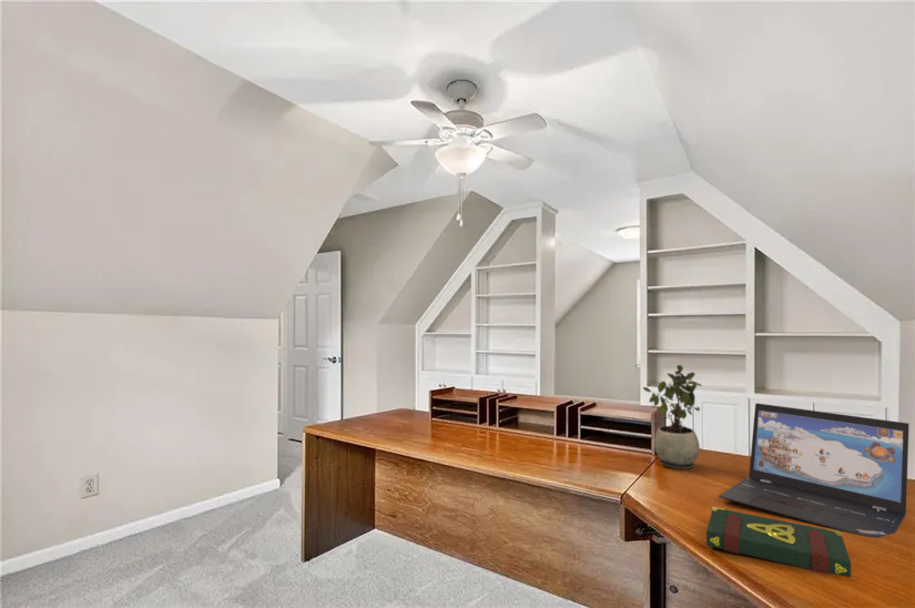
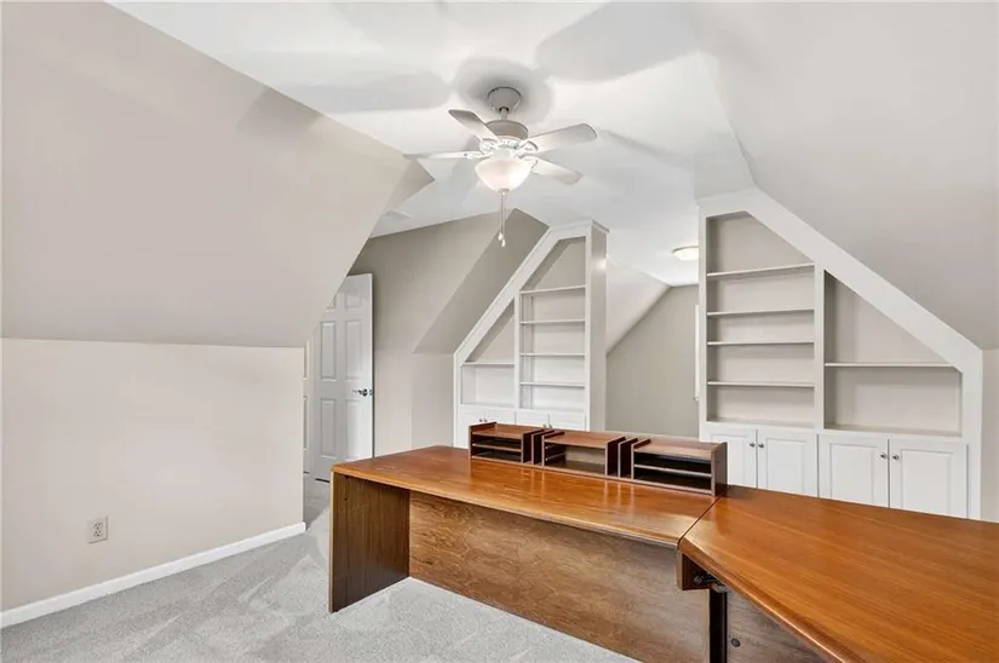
- potted plant [642,364,703,470]
- laptop [718,402,911,539]
- book [705,506,852,578]
